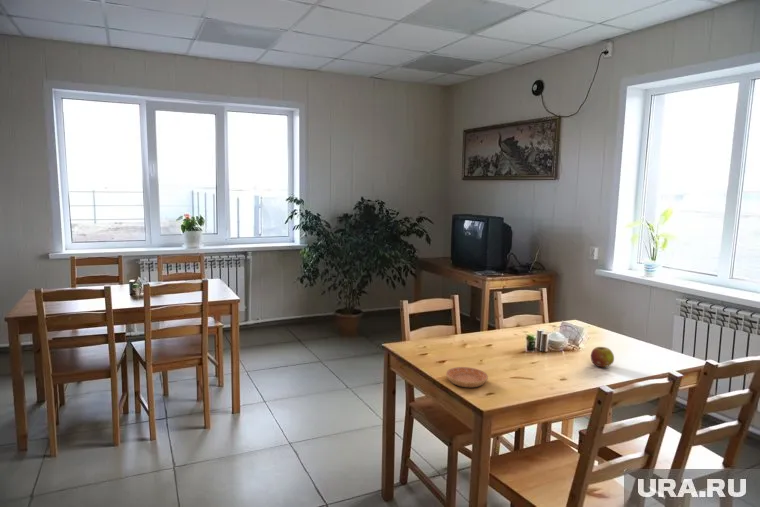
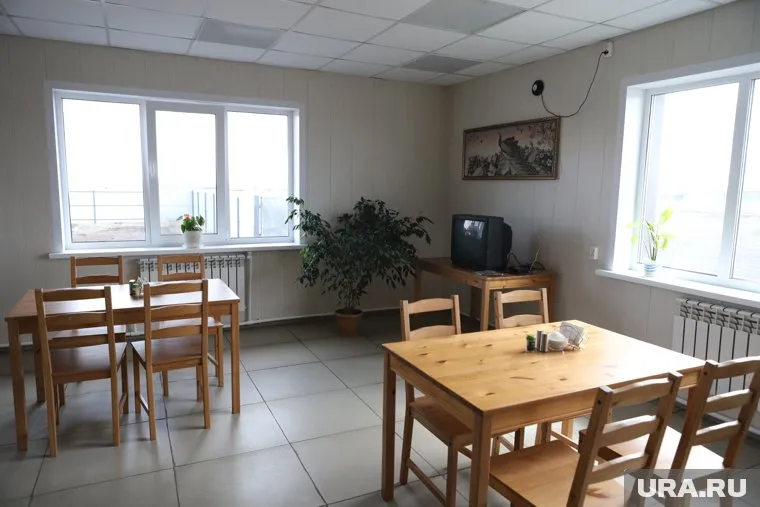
- fruit [590,346,615,368]
- saucer [445,366,489,388]
